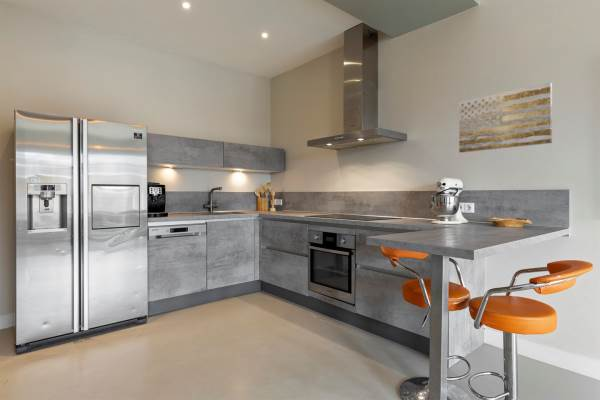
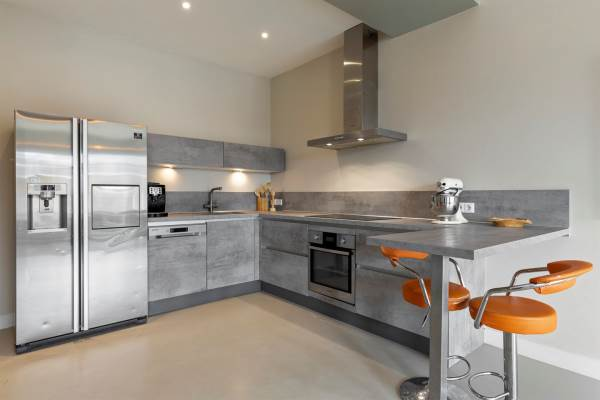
- wall art [458,81,553,154]
